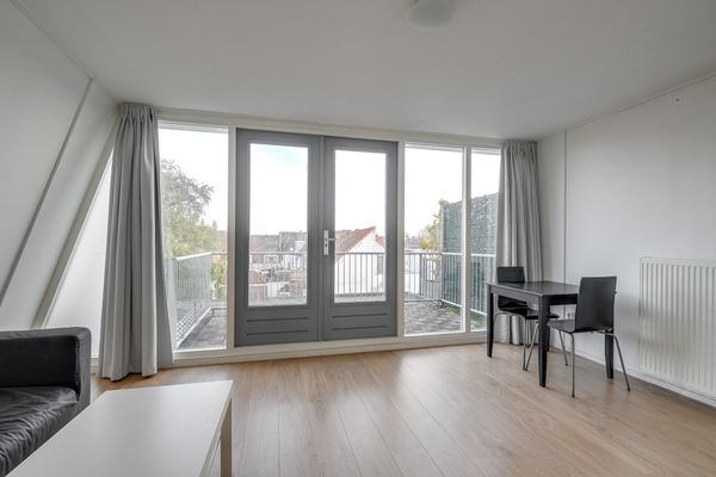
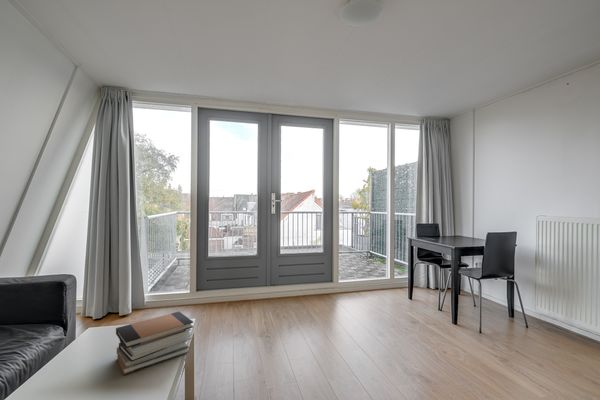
+ book stack [115,311,194,376]
